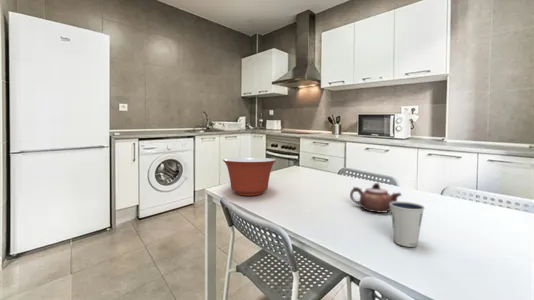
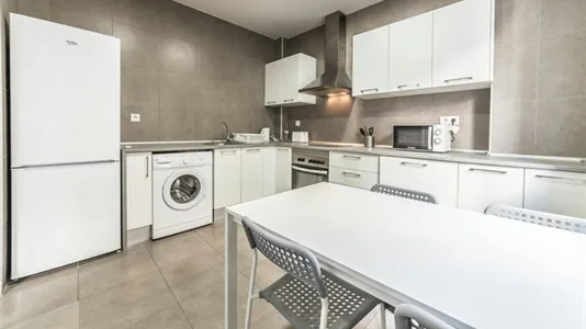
- teapot [349,182,403,214]
- mixing bowl [222,157,277,197]
- dixie cup [390,200,426,248]
